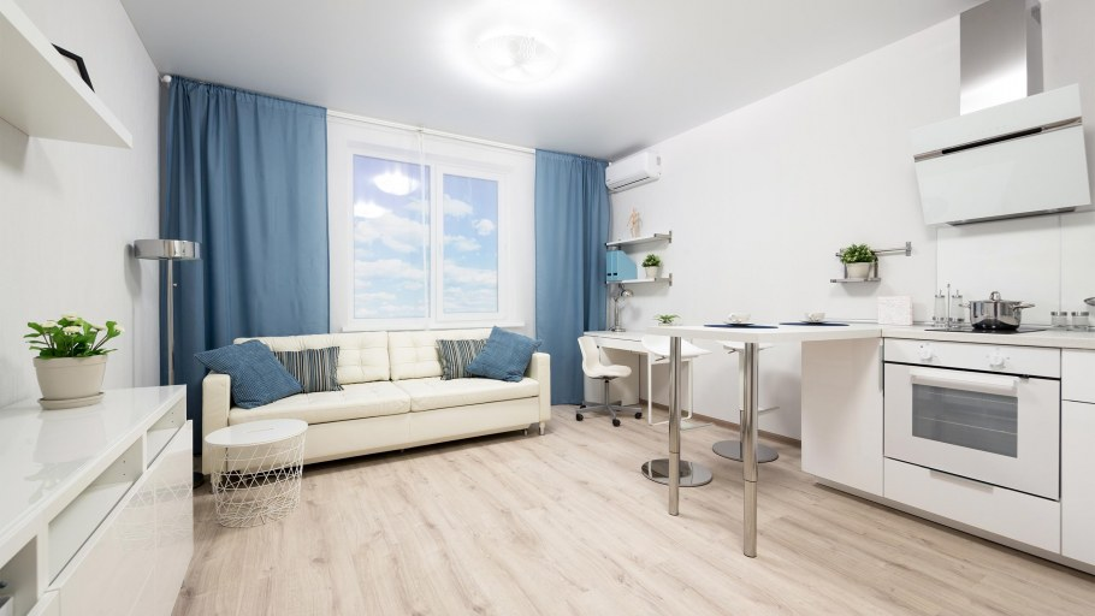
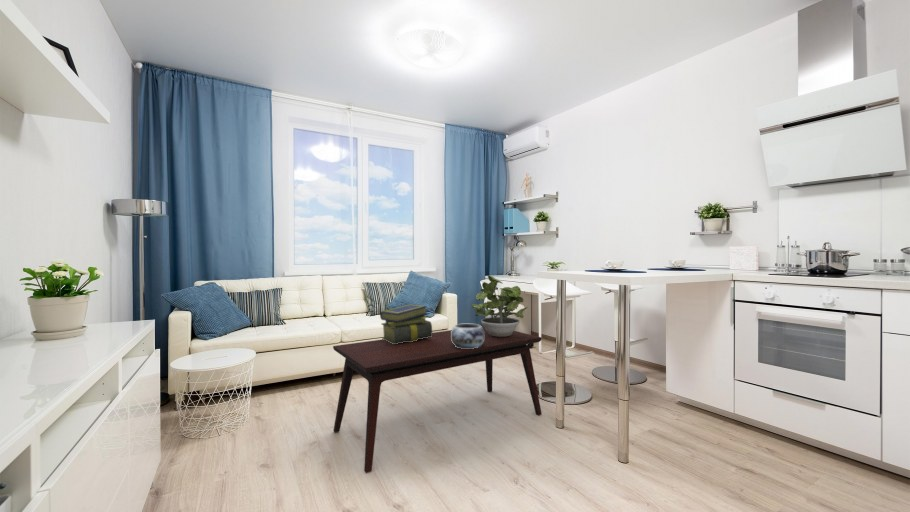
+ potted plant [471,274,529,337]
+ stack of books [379,304,433,344]
+ decorative bowl [451,323,484,349]
+ coffee table [332,325,543,474]
